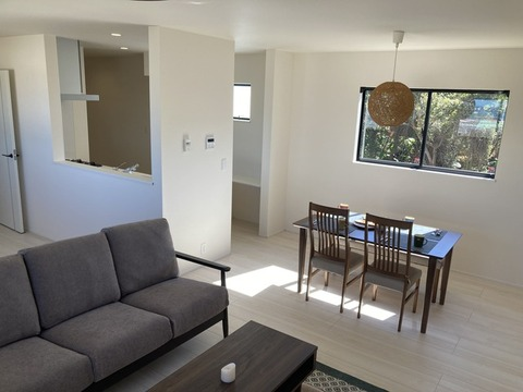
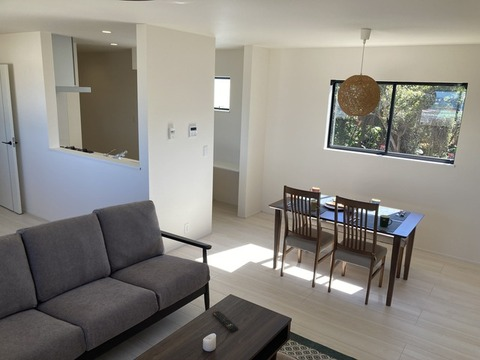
+ remote control [211,310,239,333]
